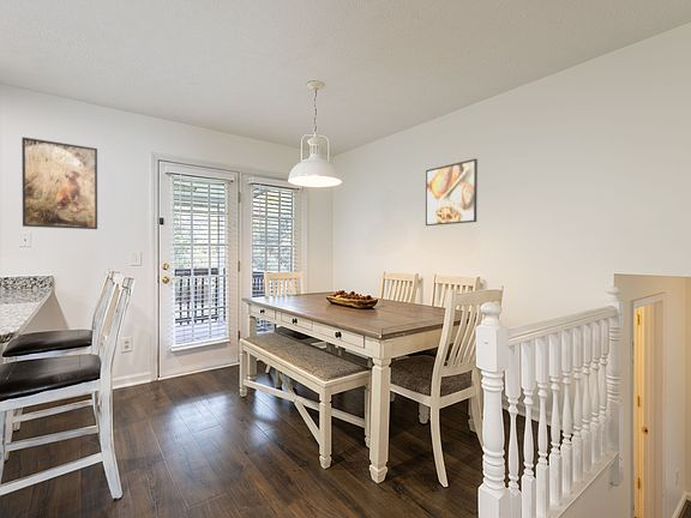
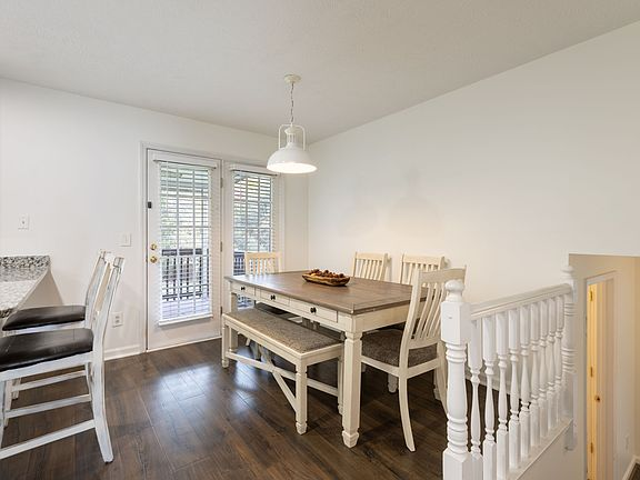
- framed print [425,157,479,227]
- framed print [20,135,98,230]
